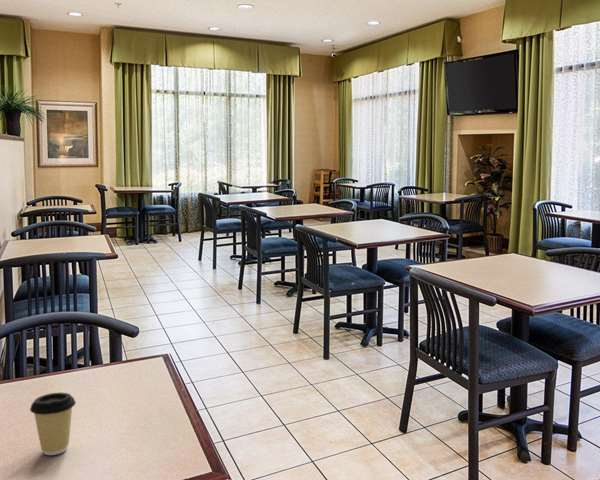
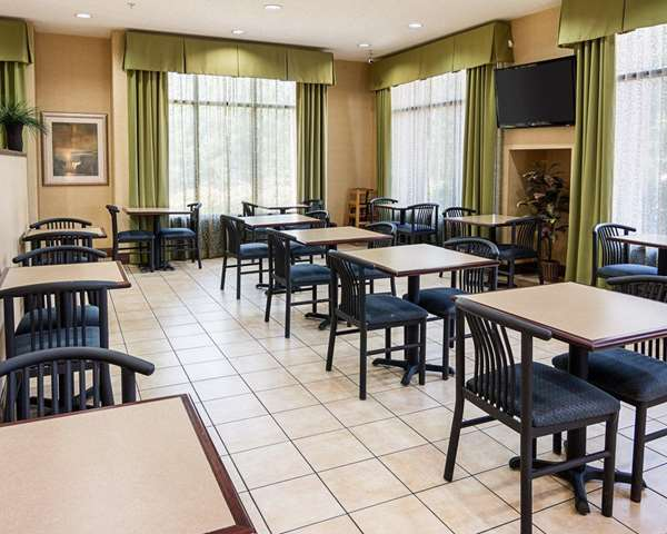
- coffee cup [29,392,77,456]
